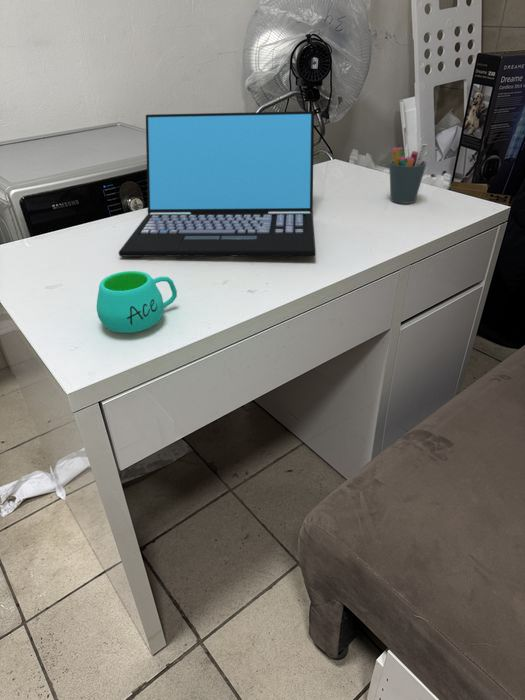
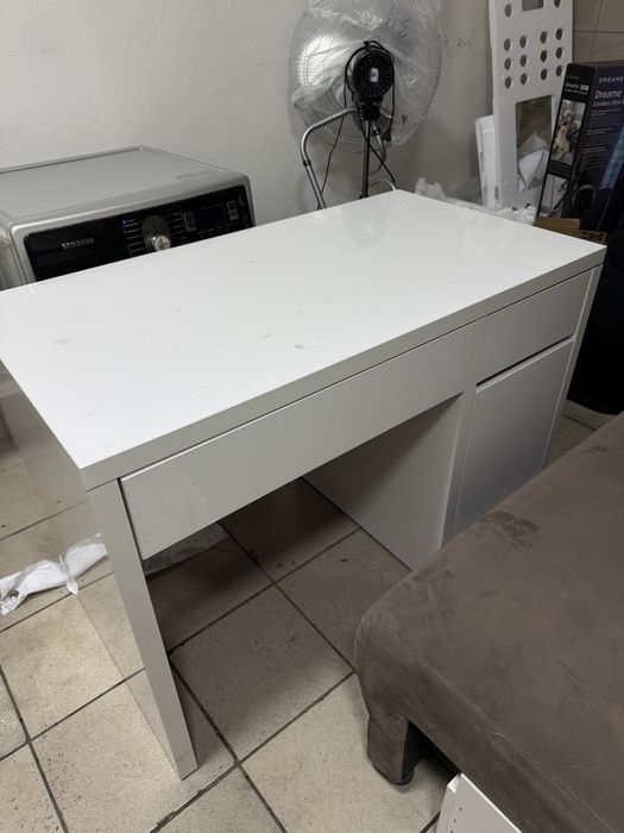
- pen holder [388,143,429,204]
- mug [96,270,178,334]
- laptop [118,110,316,257]
